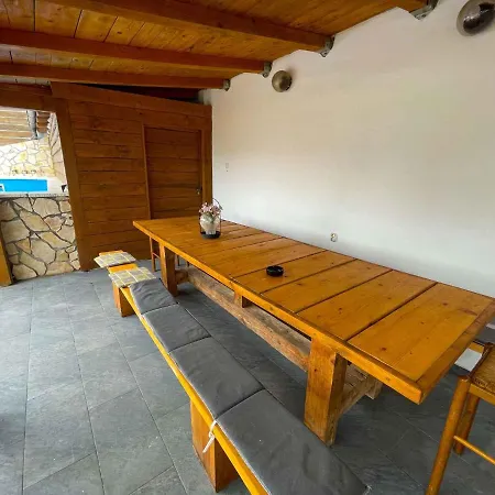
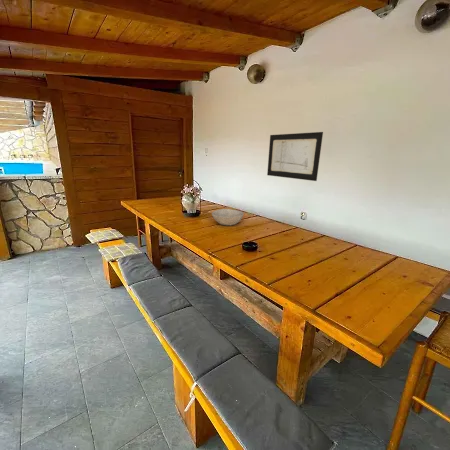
+ bowl [211,208,245,226]
+ wall art [266,131,324,182]
